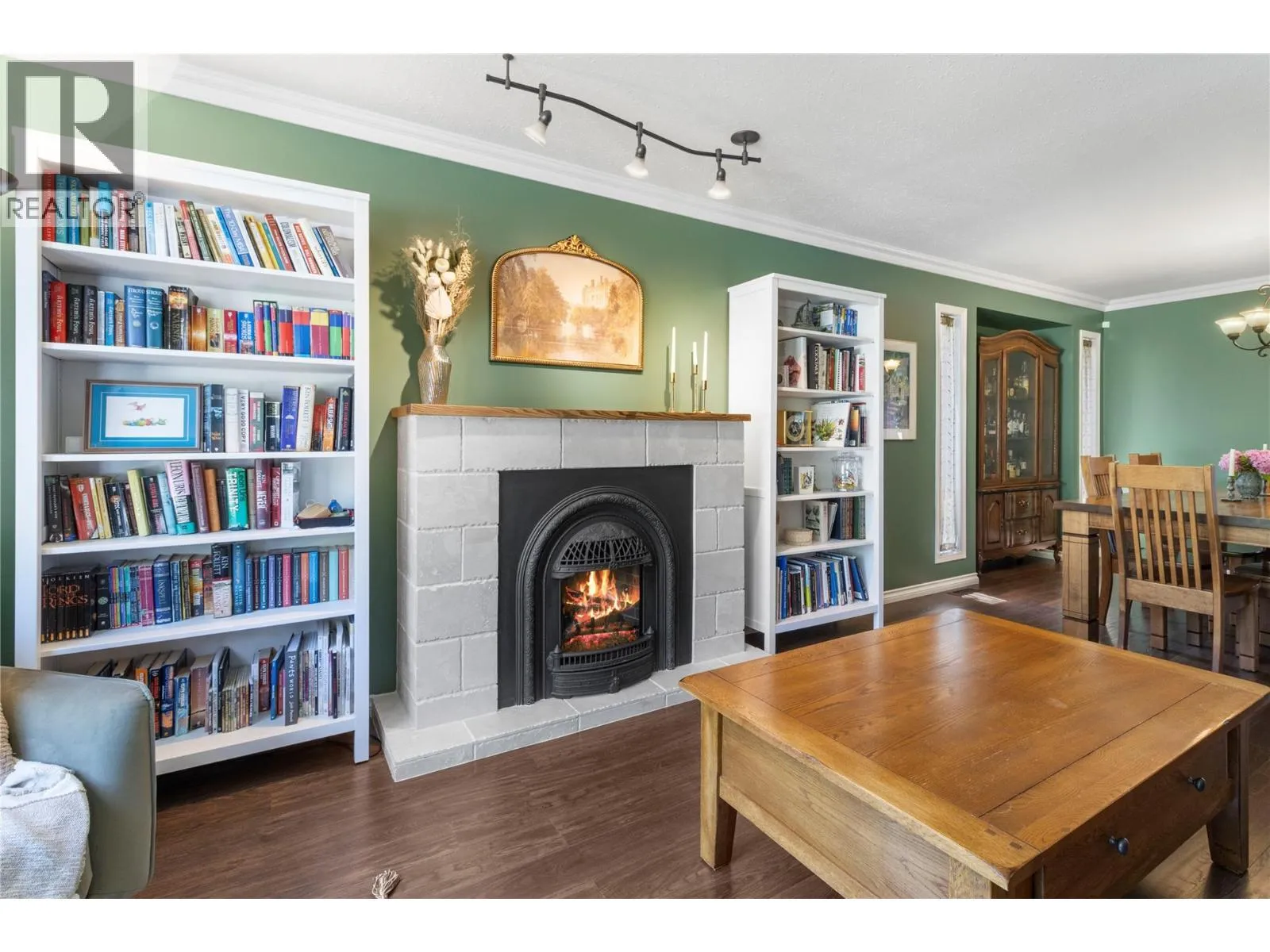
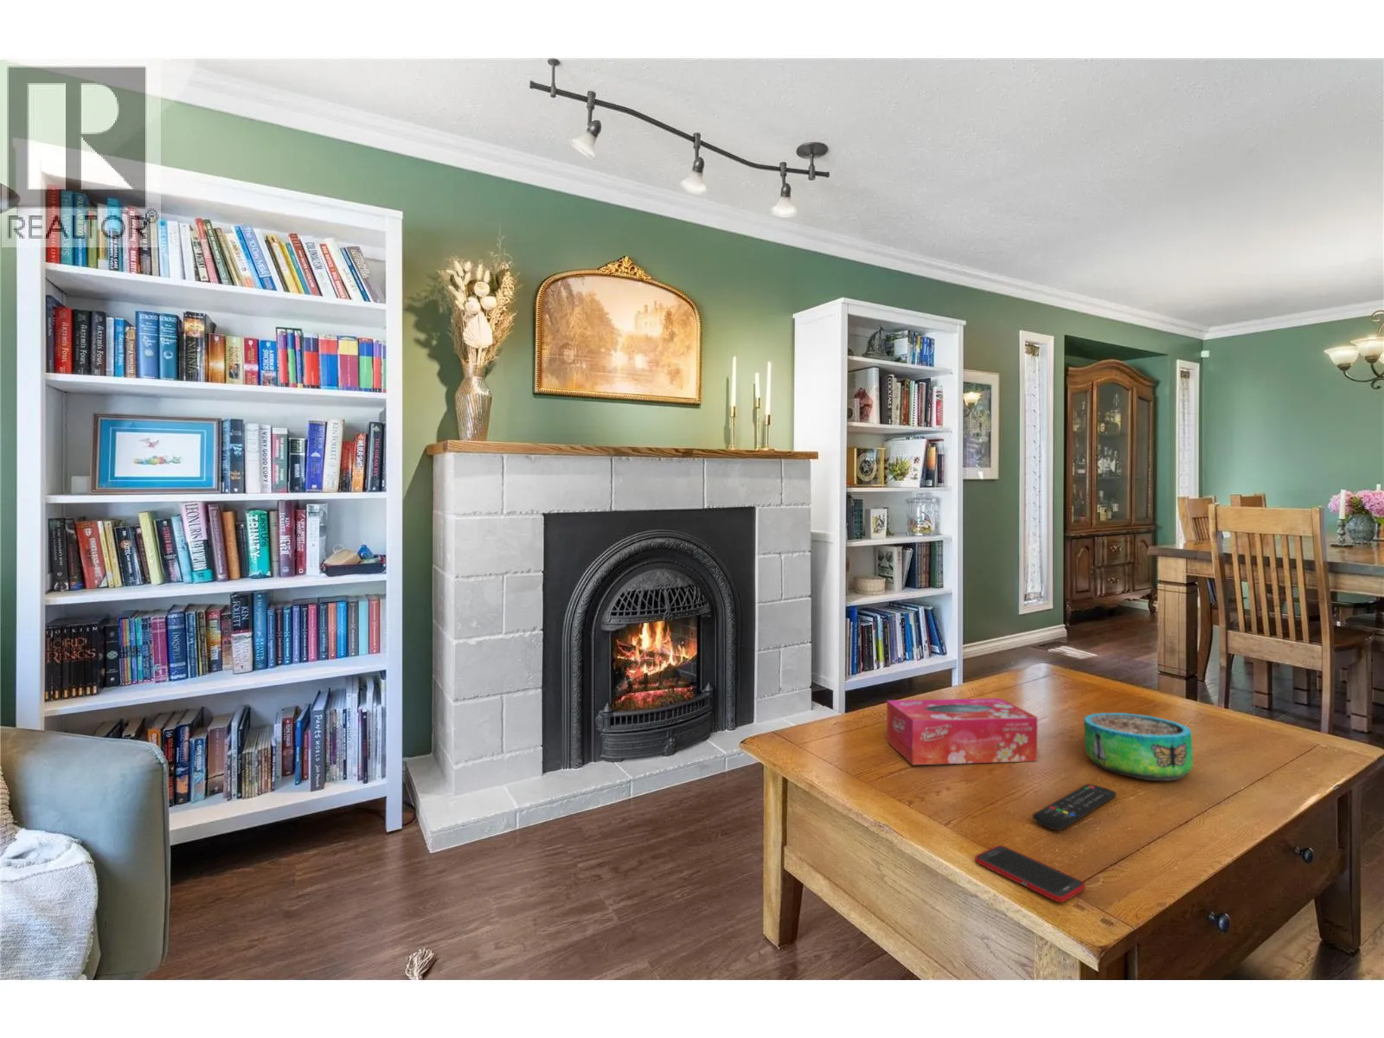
+ tissue box [886,697,1037,765]
+ remote control [1032,783,1117,831]
+ decorative bowl [1083,712,1193,782]
+ cell phone [974,844,1085,903]
